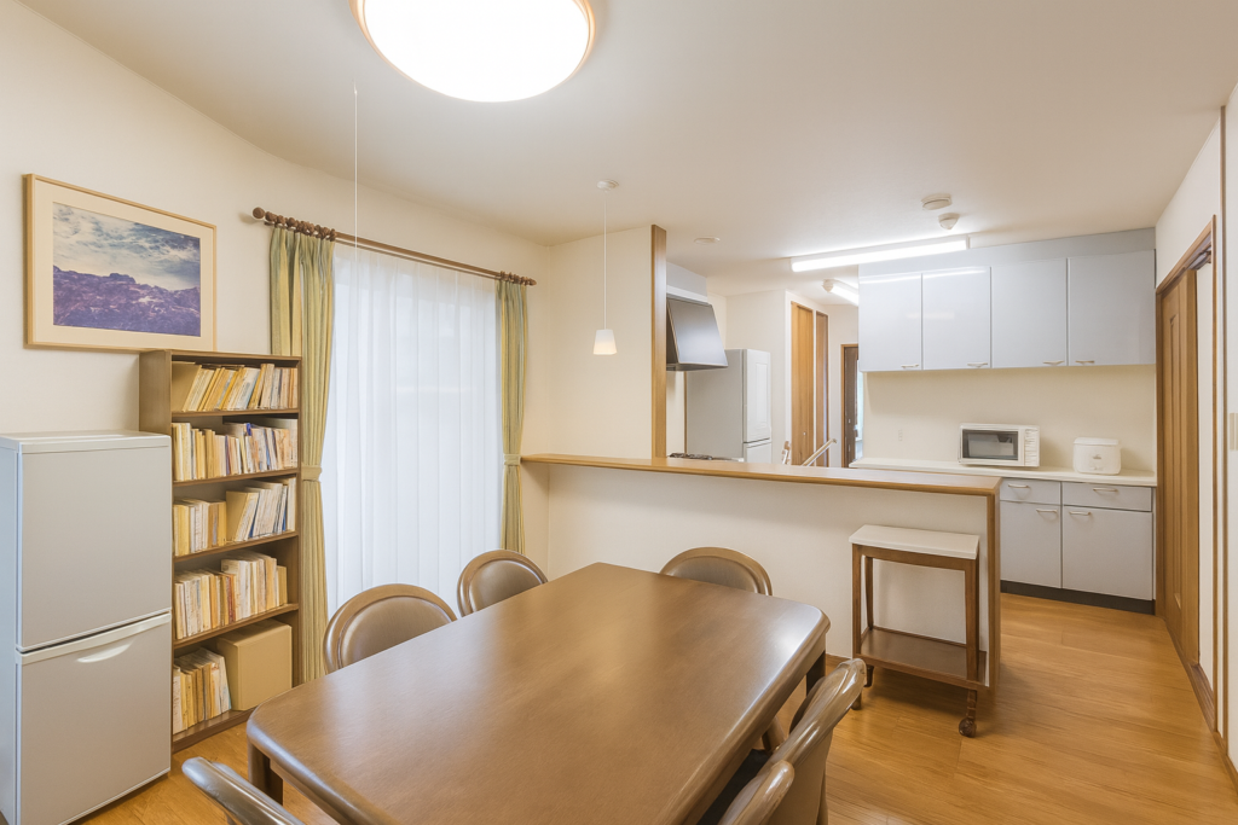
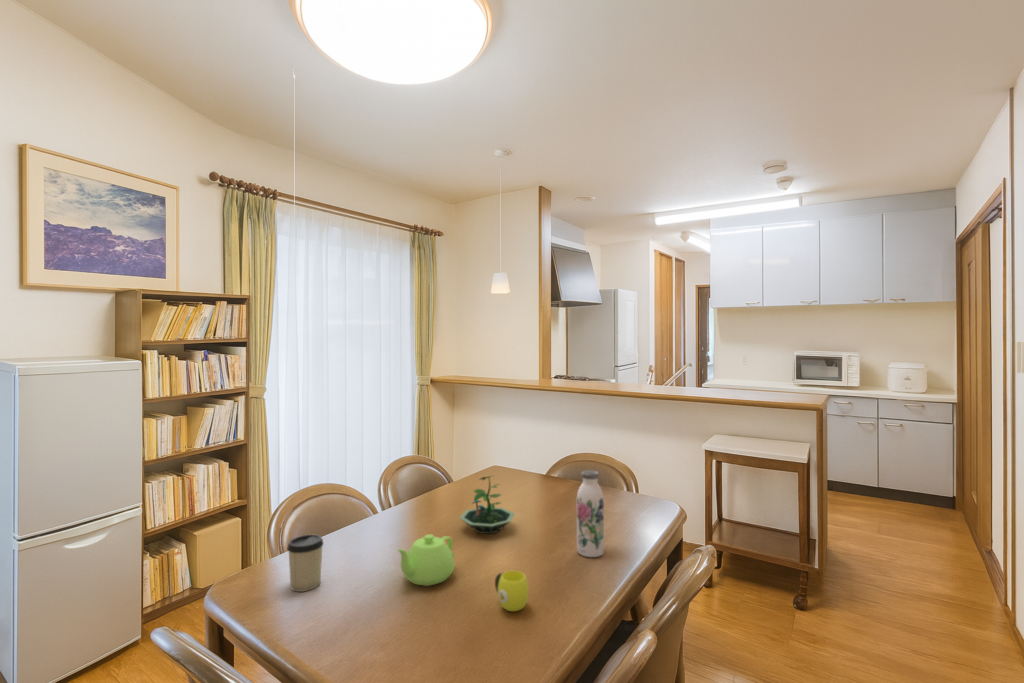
+ terrarium [459,474,516,535]
+ cup [494,570,530,612]
+ cup [286,533,325,593]
+ teapot [396,533,456,587]
+ water bottle [576,469,605,558]
